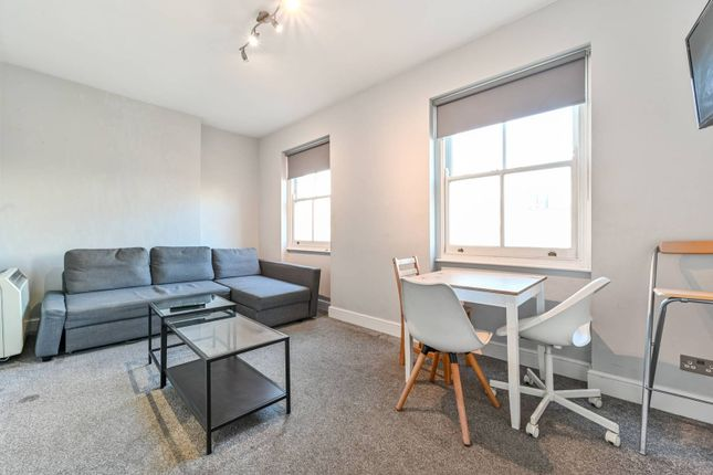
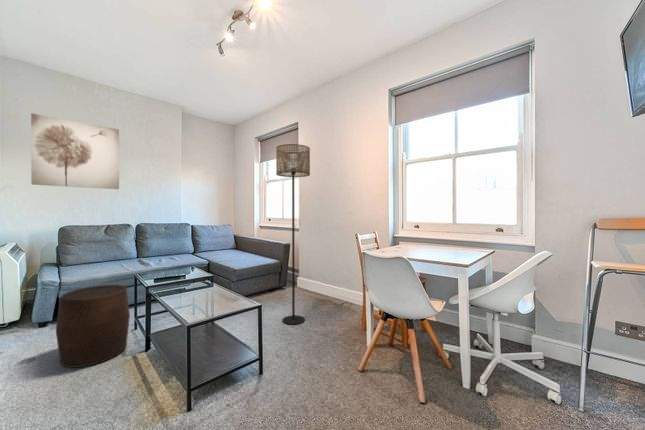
+ floor lamp [275,143,311,326]
+ wall art [30,112,120,190]
+ stool [55,284,131,369]
